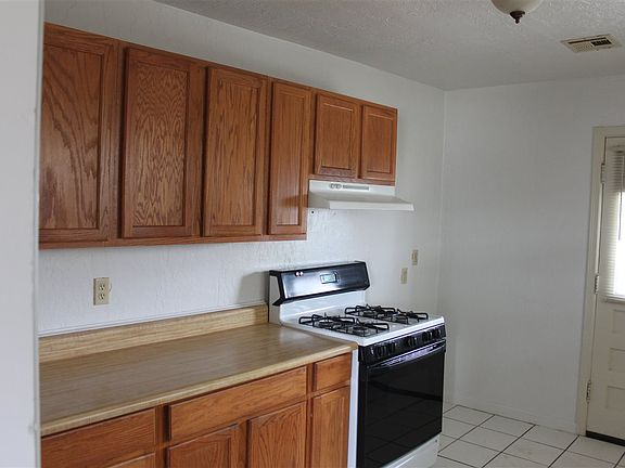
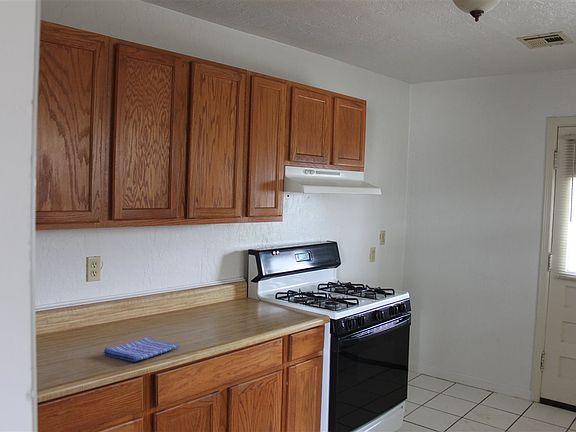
+ dish towel [103,336,180,363]
